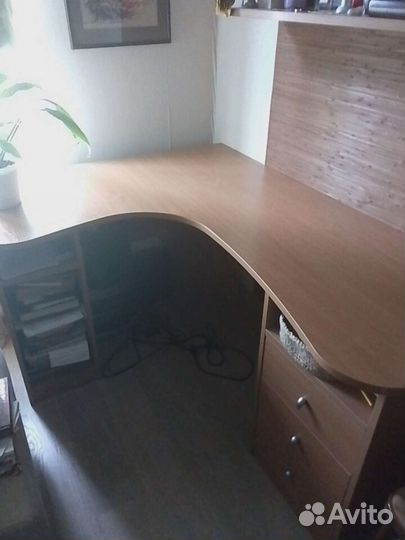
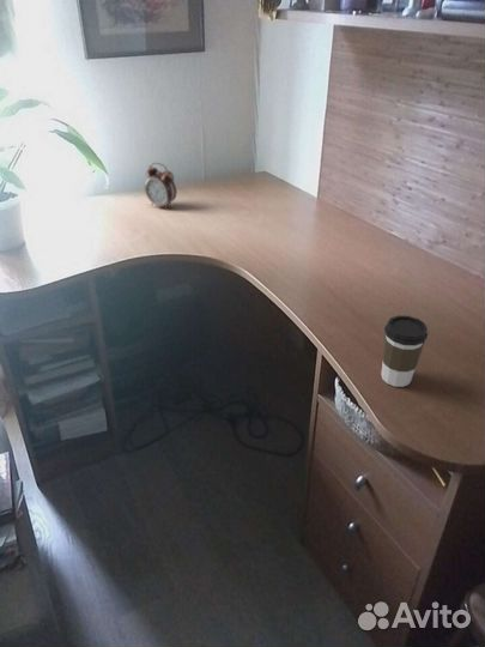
+ alarm clock [144,162,177,211]
+ coffee cup [380,314,429,388]
